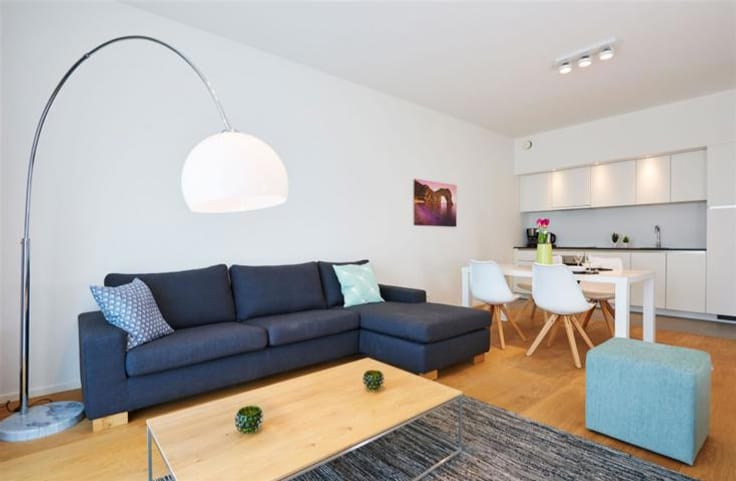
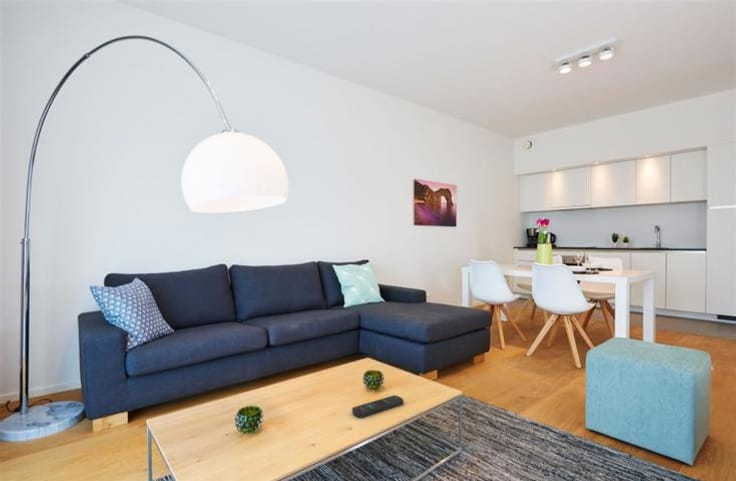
+ remote control [351,394,404,418]
